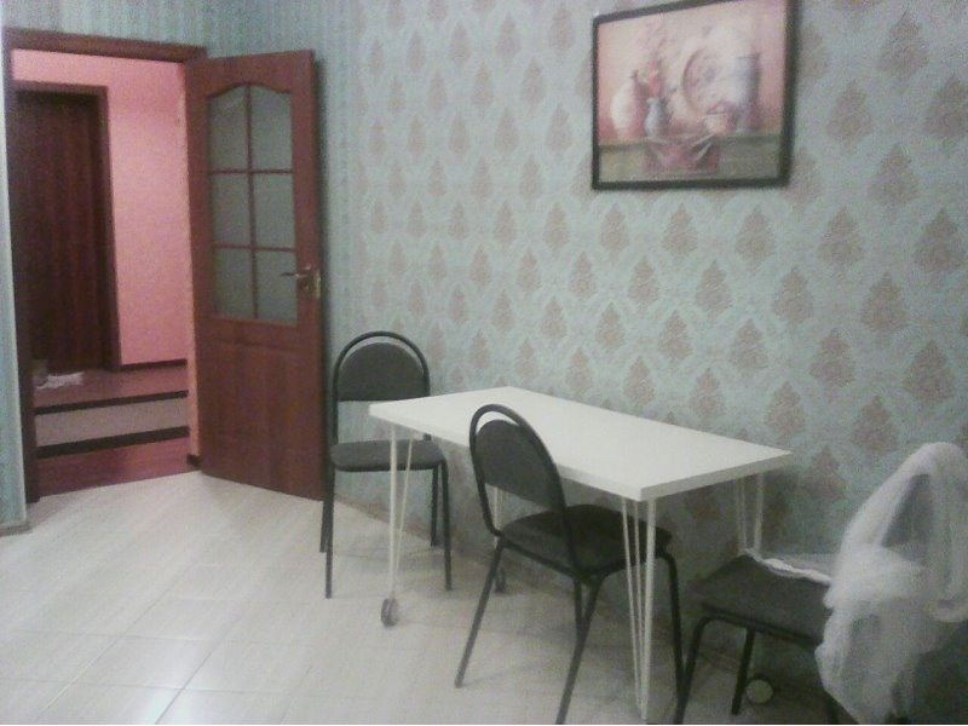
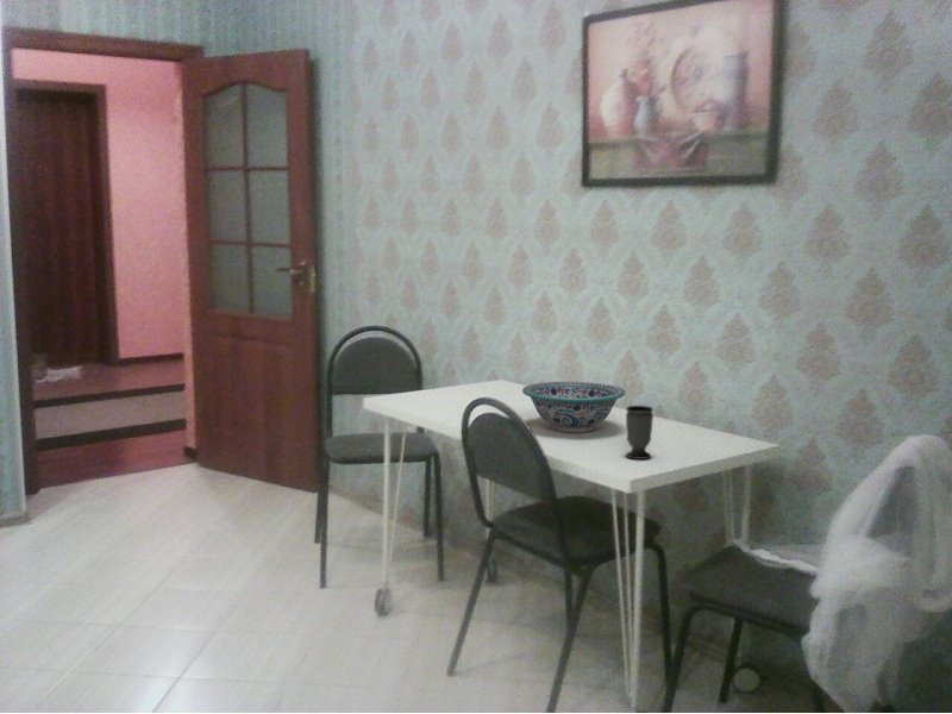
+ cup [625,405,654,461]
+ decorative bowl [521,381,626,434]
